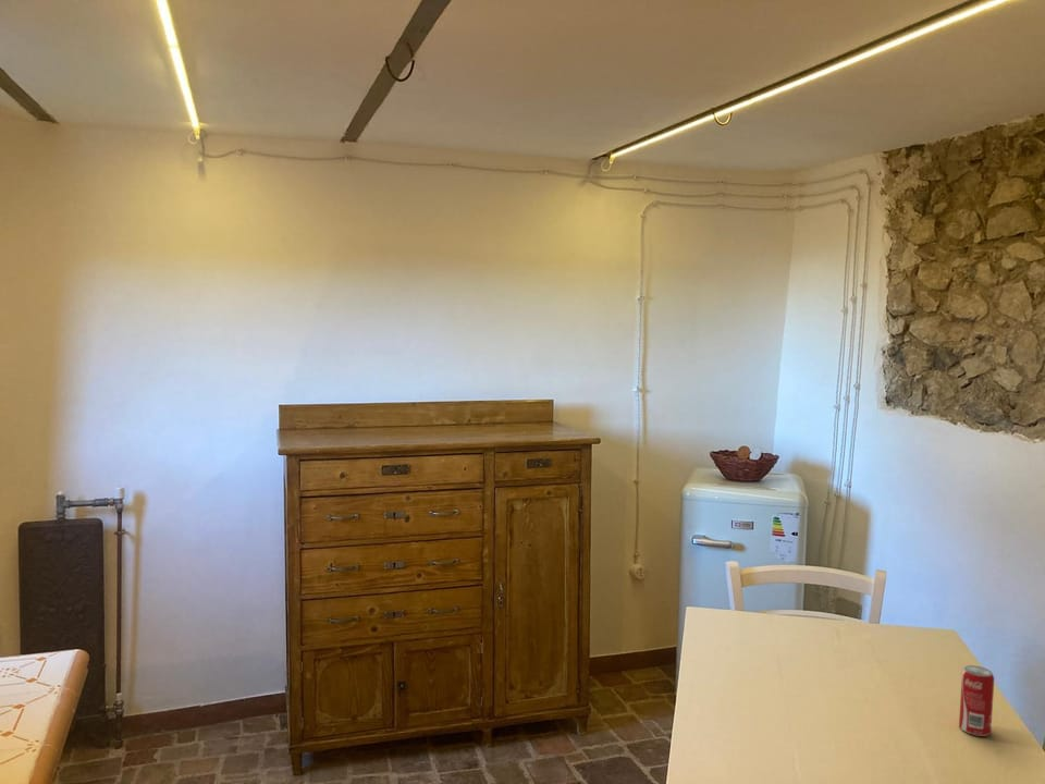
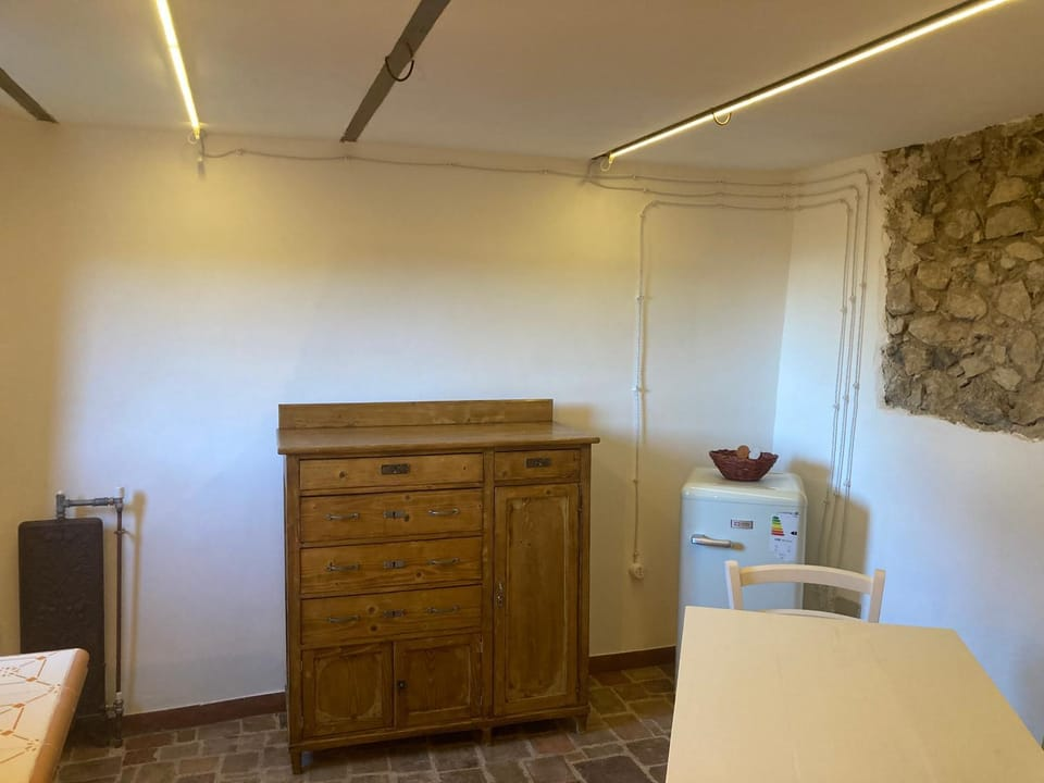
- beverage can [958,664,995,737]
